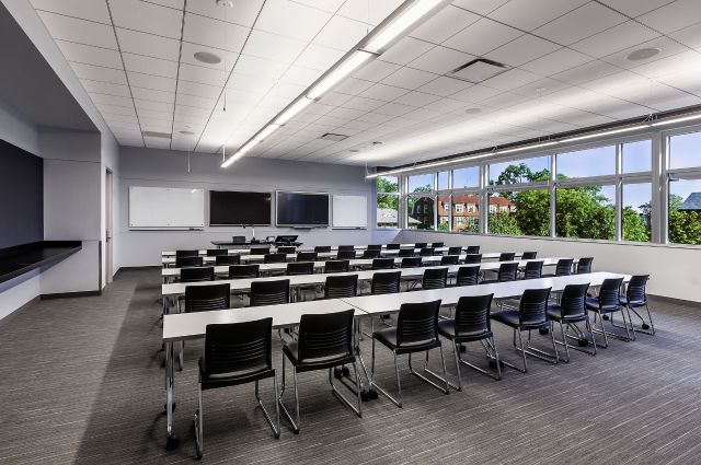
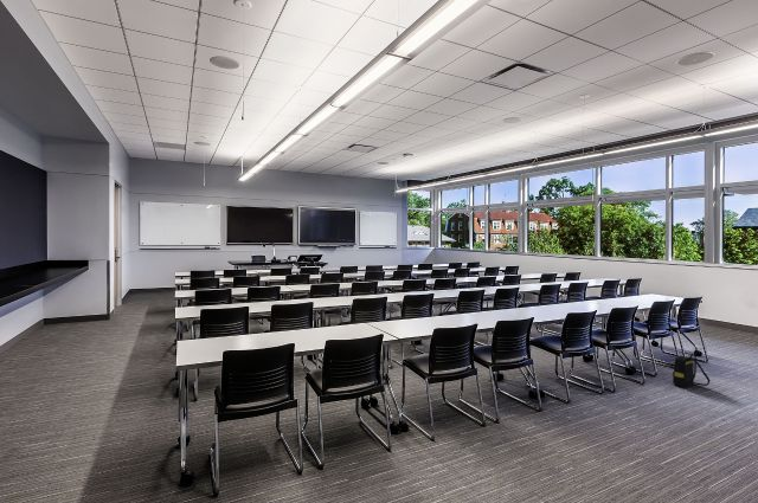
+ backpack [672,352,711,388]
